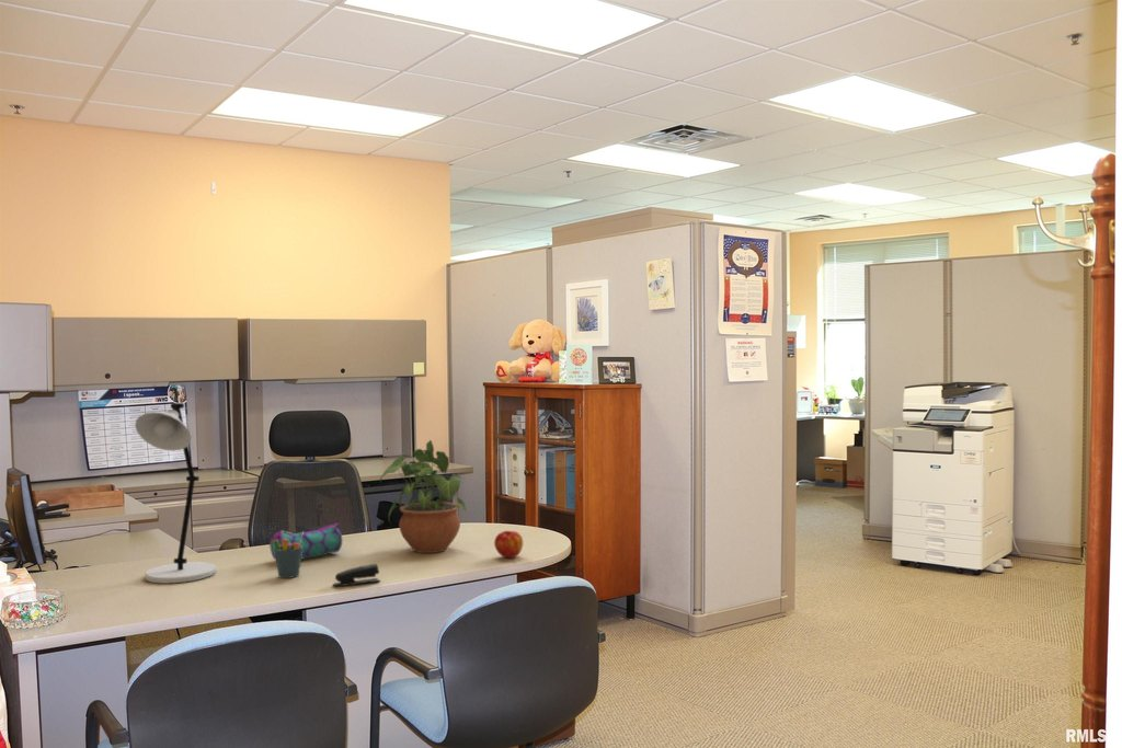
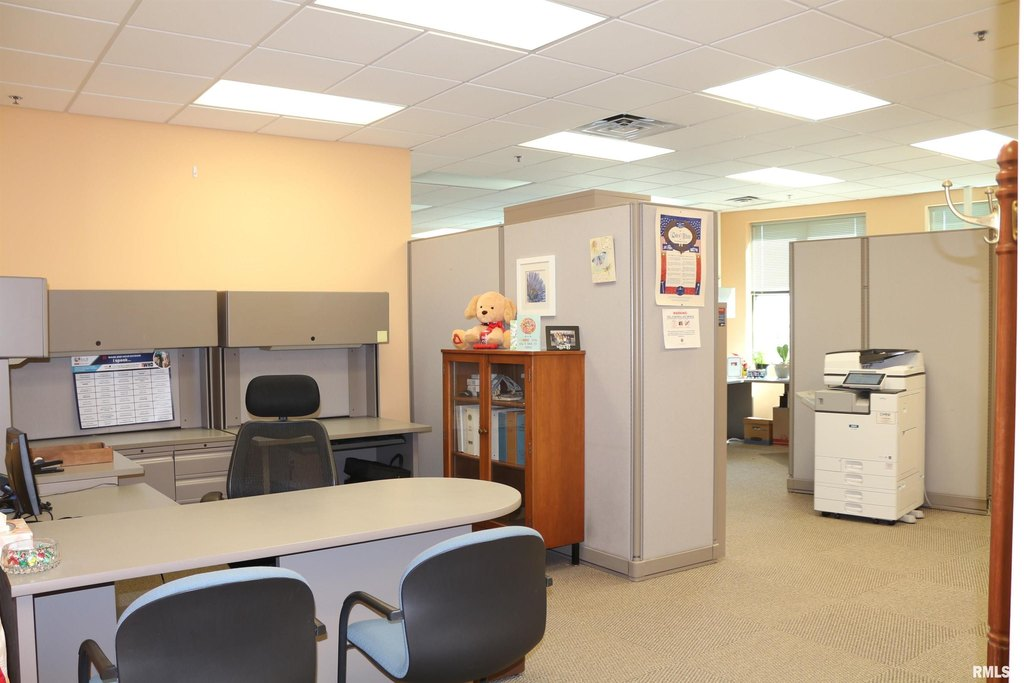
- potted plant [379,439,467,554]
- apple [493,530,524,559]
- desk lamp [134,402,217,585]
- pencil case [268,522,343,562]
- stapler [332,563,381,587]
- pen holder [273,530,305,579]
